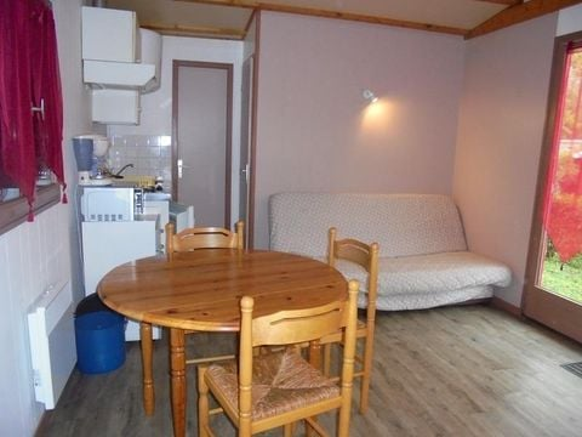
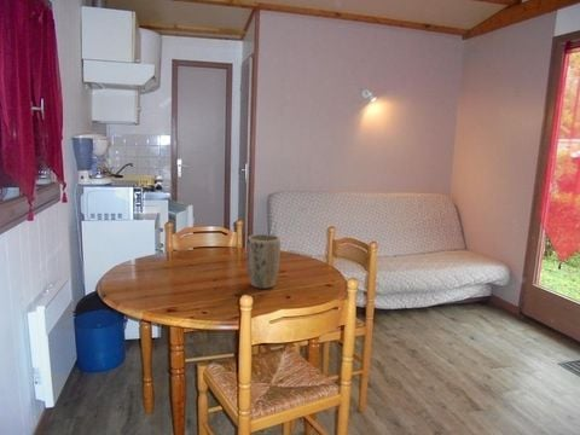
+ plant pot [246,233,282,290]
